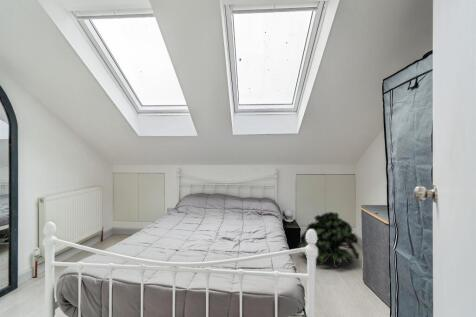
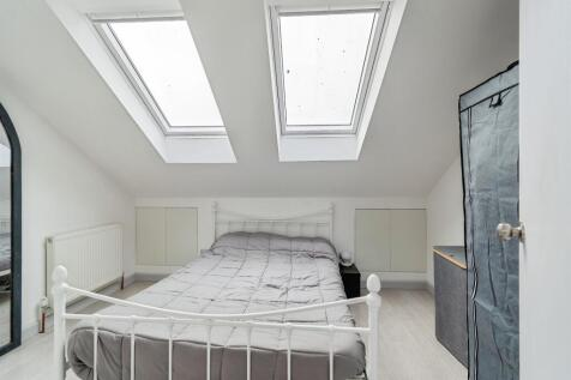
- potted plant [296,211,360,269]
